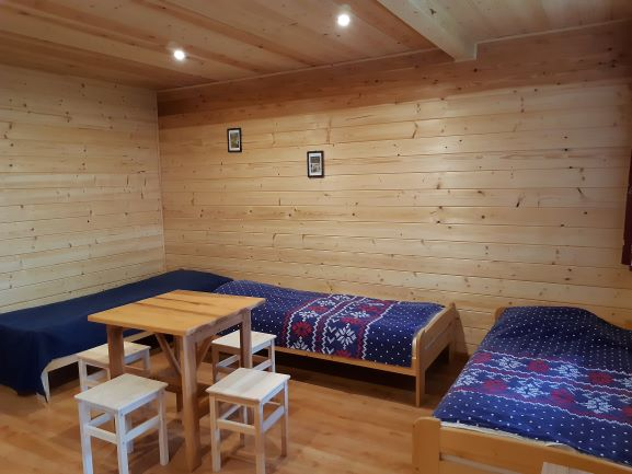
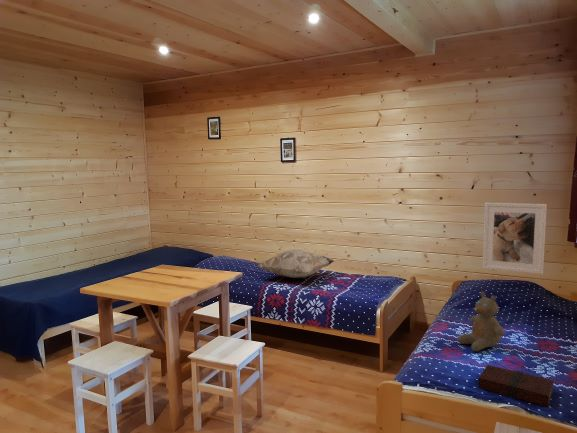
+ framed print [481,202,548,275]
+ decorative pillow [257,248,335,279]
+ teddy bear [457,290,506,352]
+ book [477,364,555,408]
